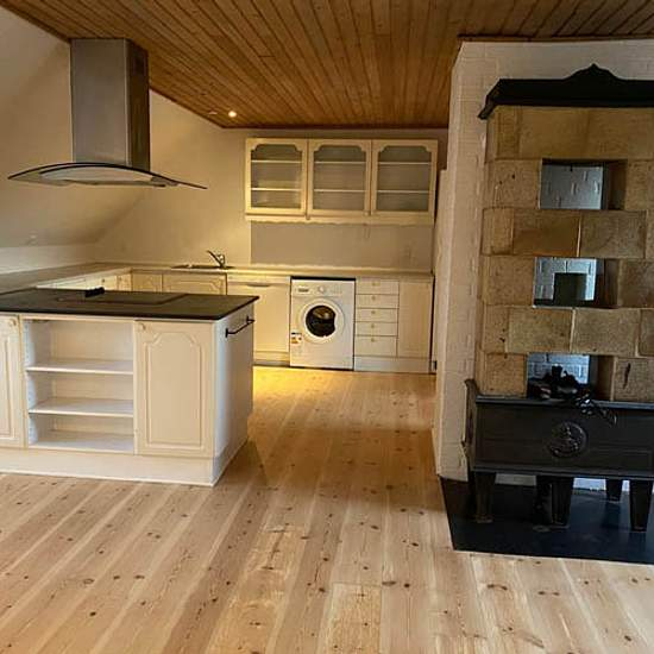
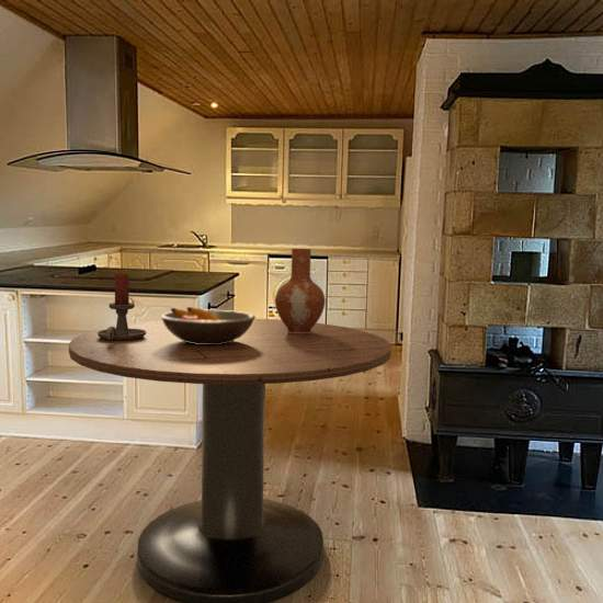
+ dining table [68,318,392,603]
+ candle holder [98,271,146,341]
+ vase [274,248,327,333]
+ fruit bowl [159,306,257,344]
